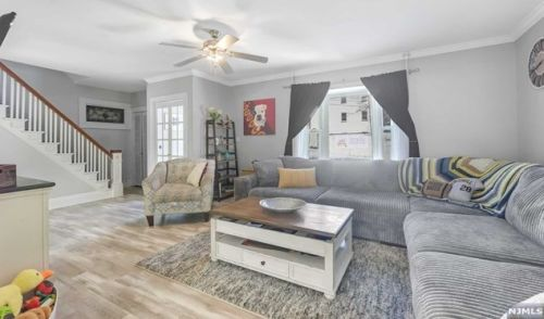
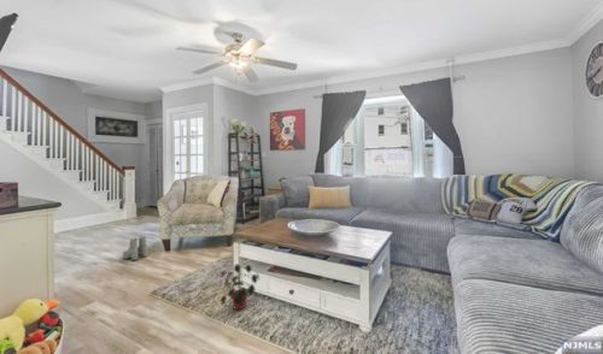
+ potted plant [219,262,260,311]
+ boots [122,236,150,261]
